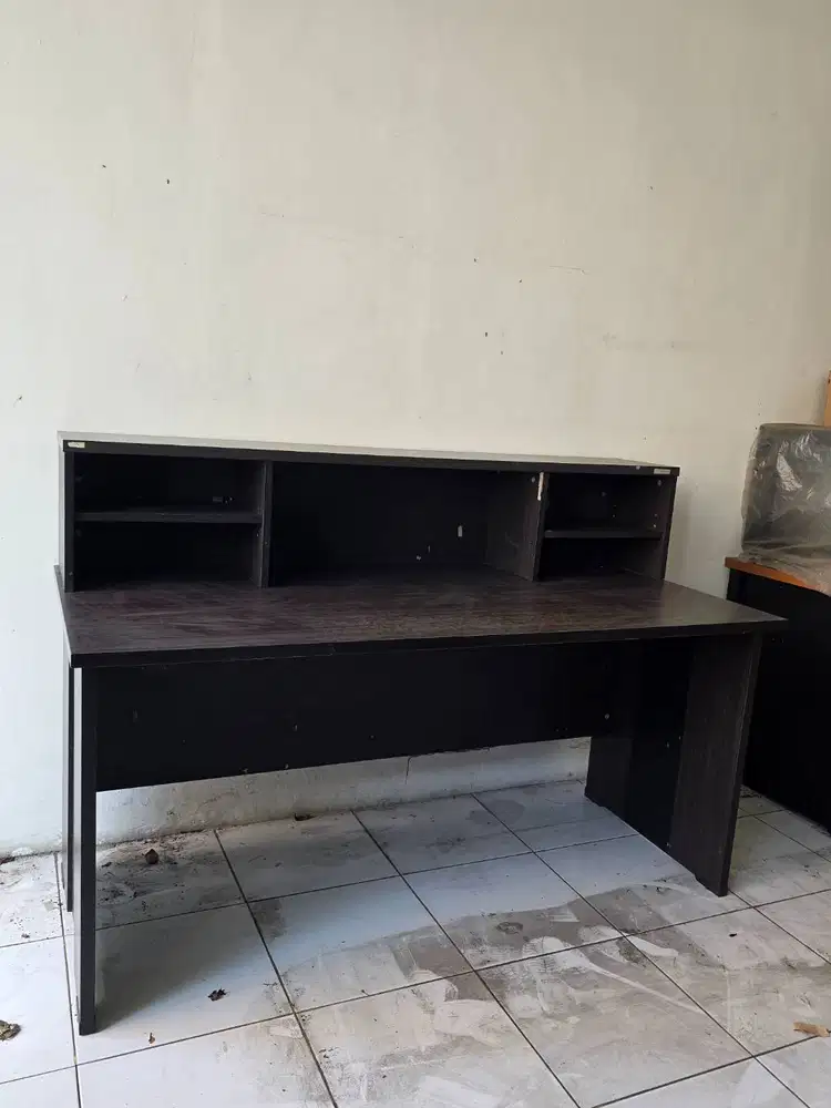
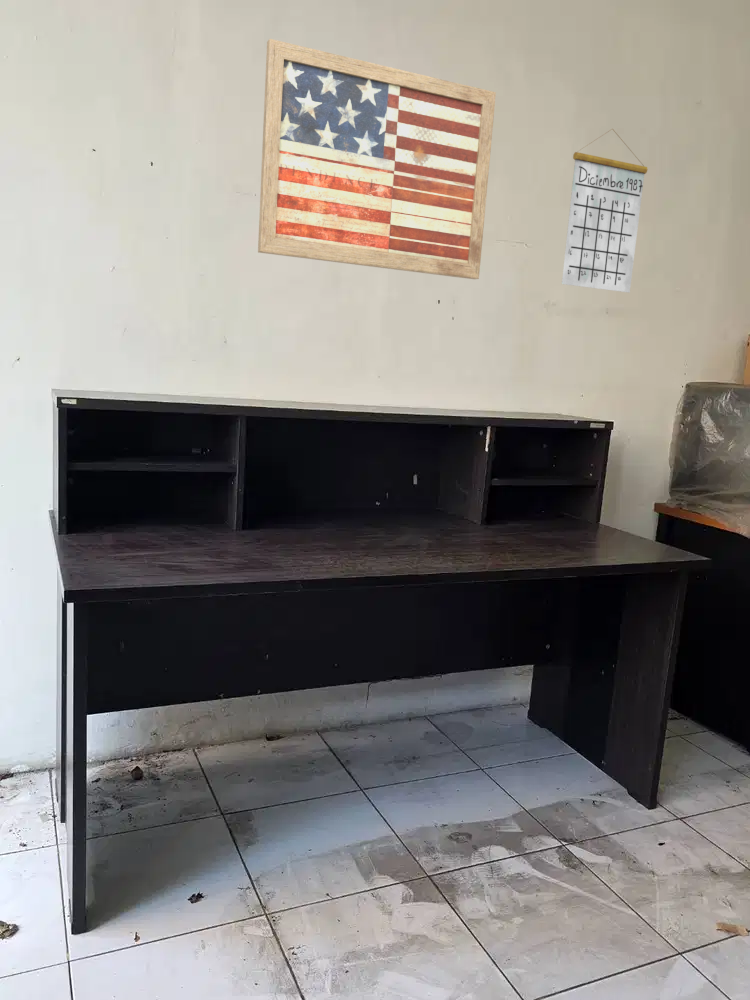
+ wall art [257,38,497,280]
+ calendar [561,128,649,294]
